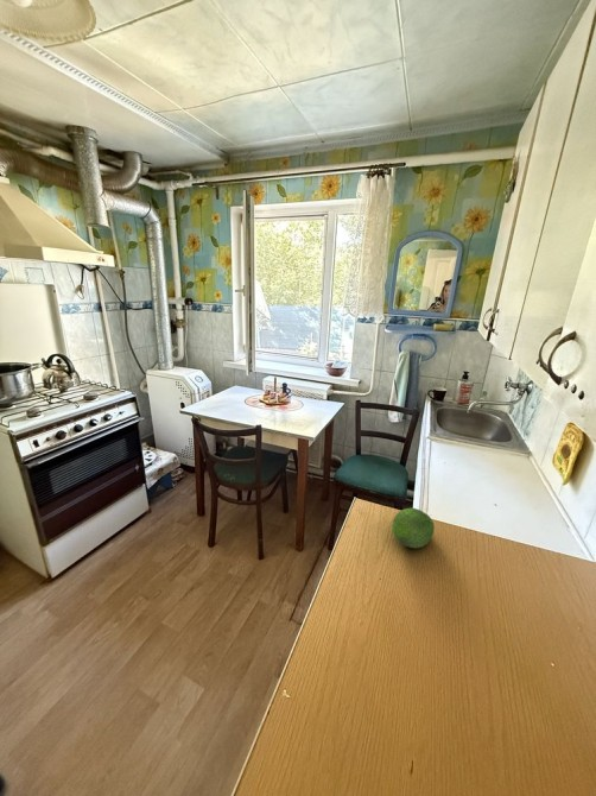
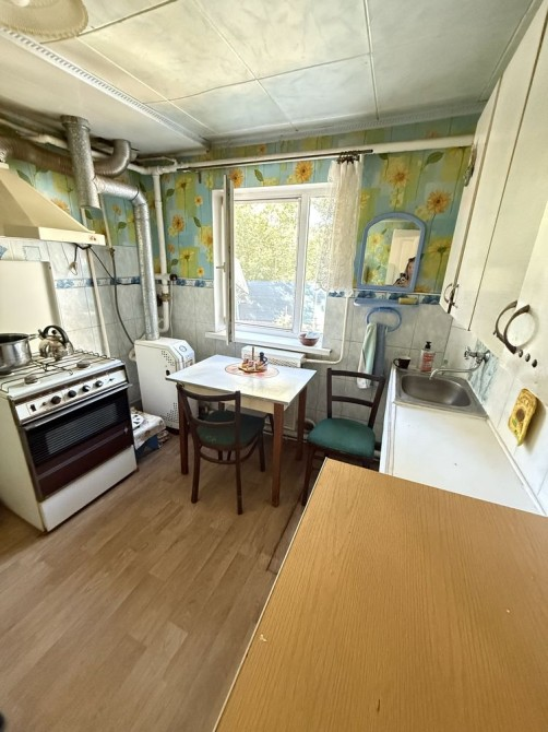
- fruit [391,506,436,549]
